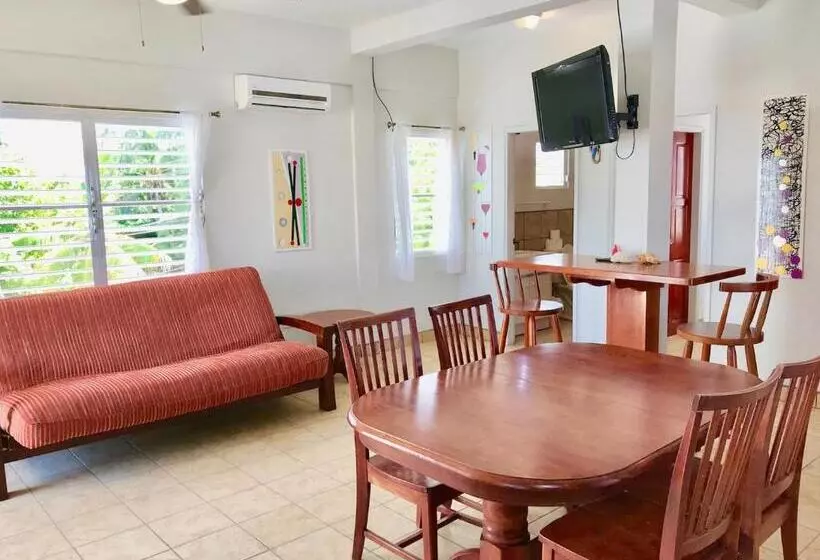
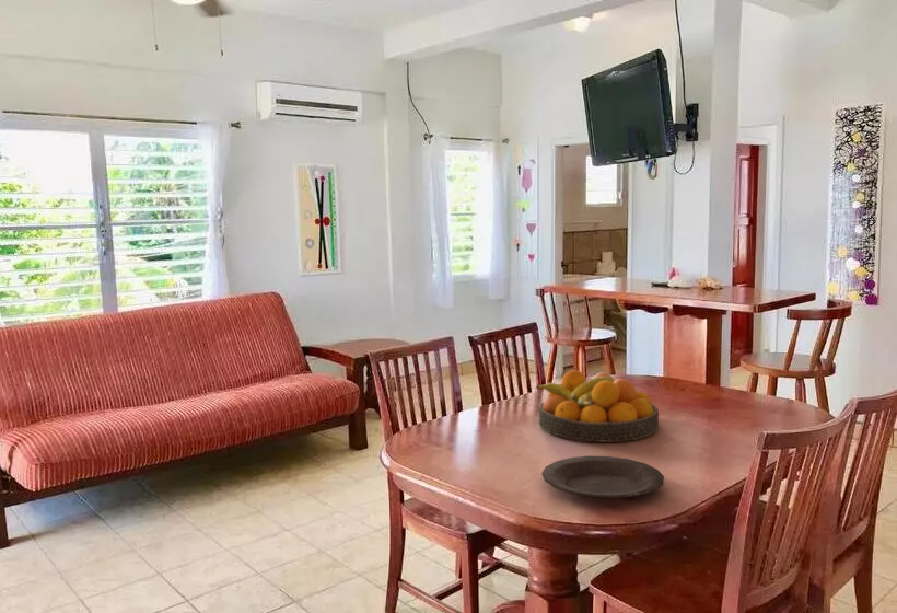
+ plate [540,455,665,500]
+ fruit bowl [535,369,660,443]
